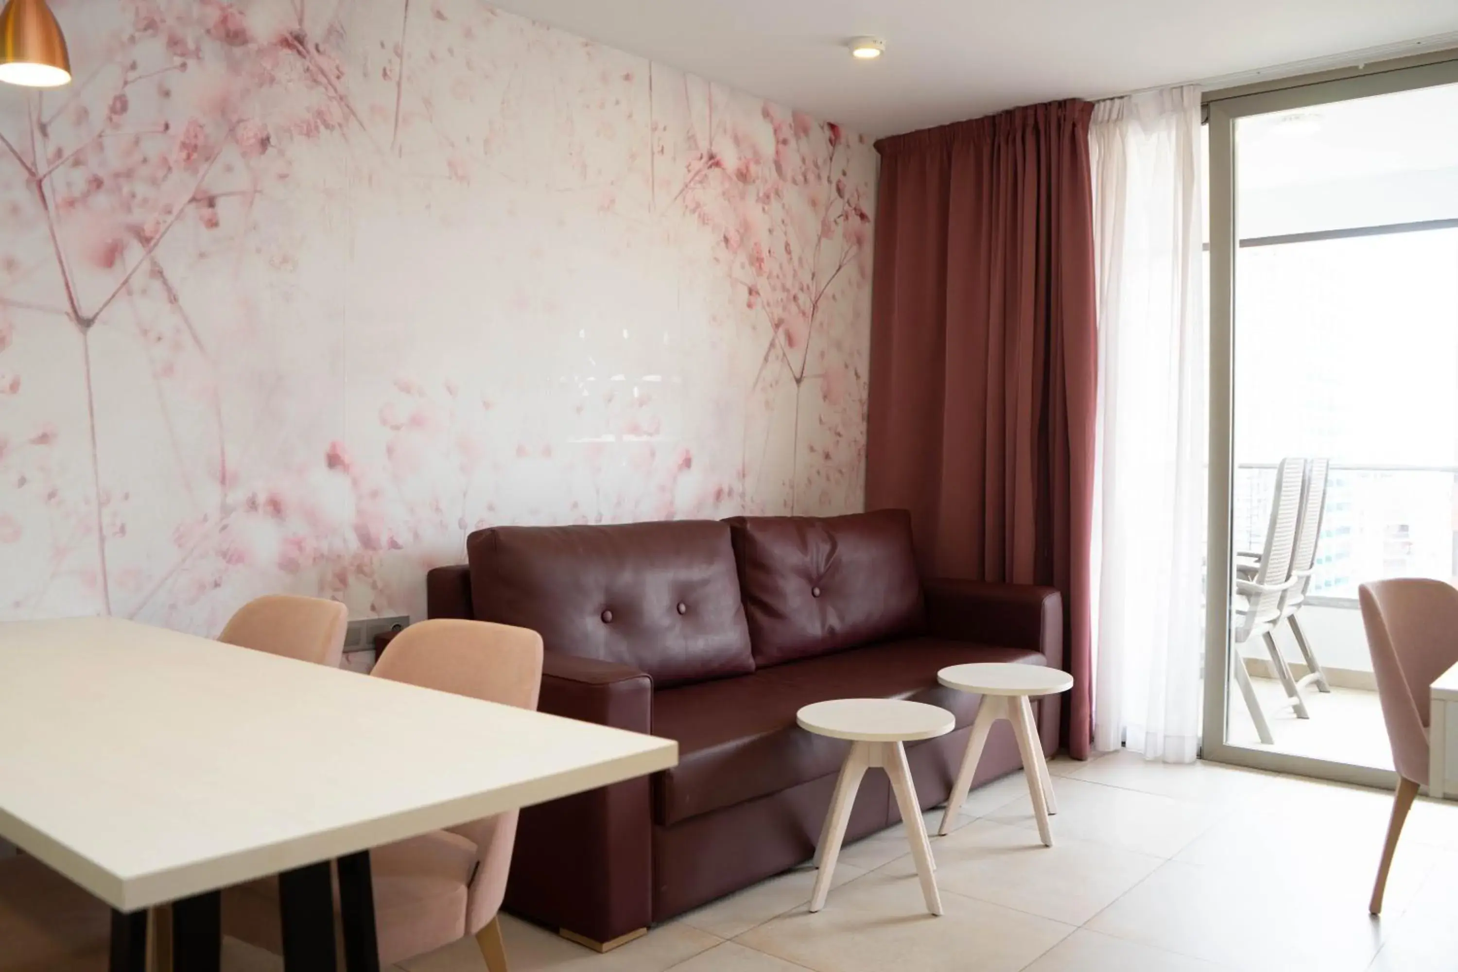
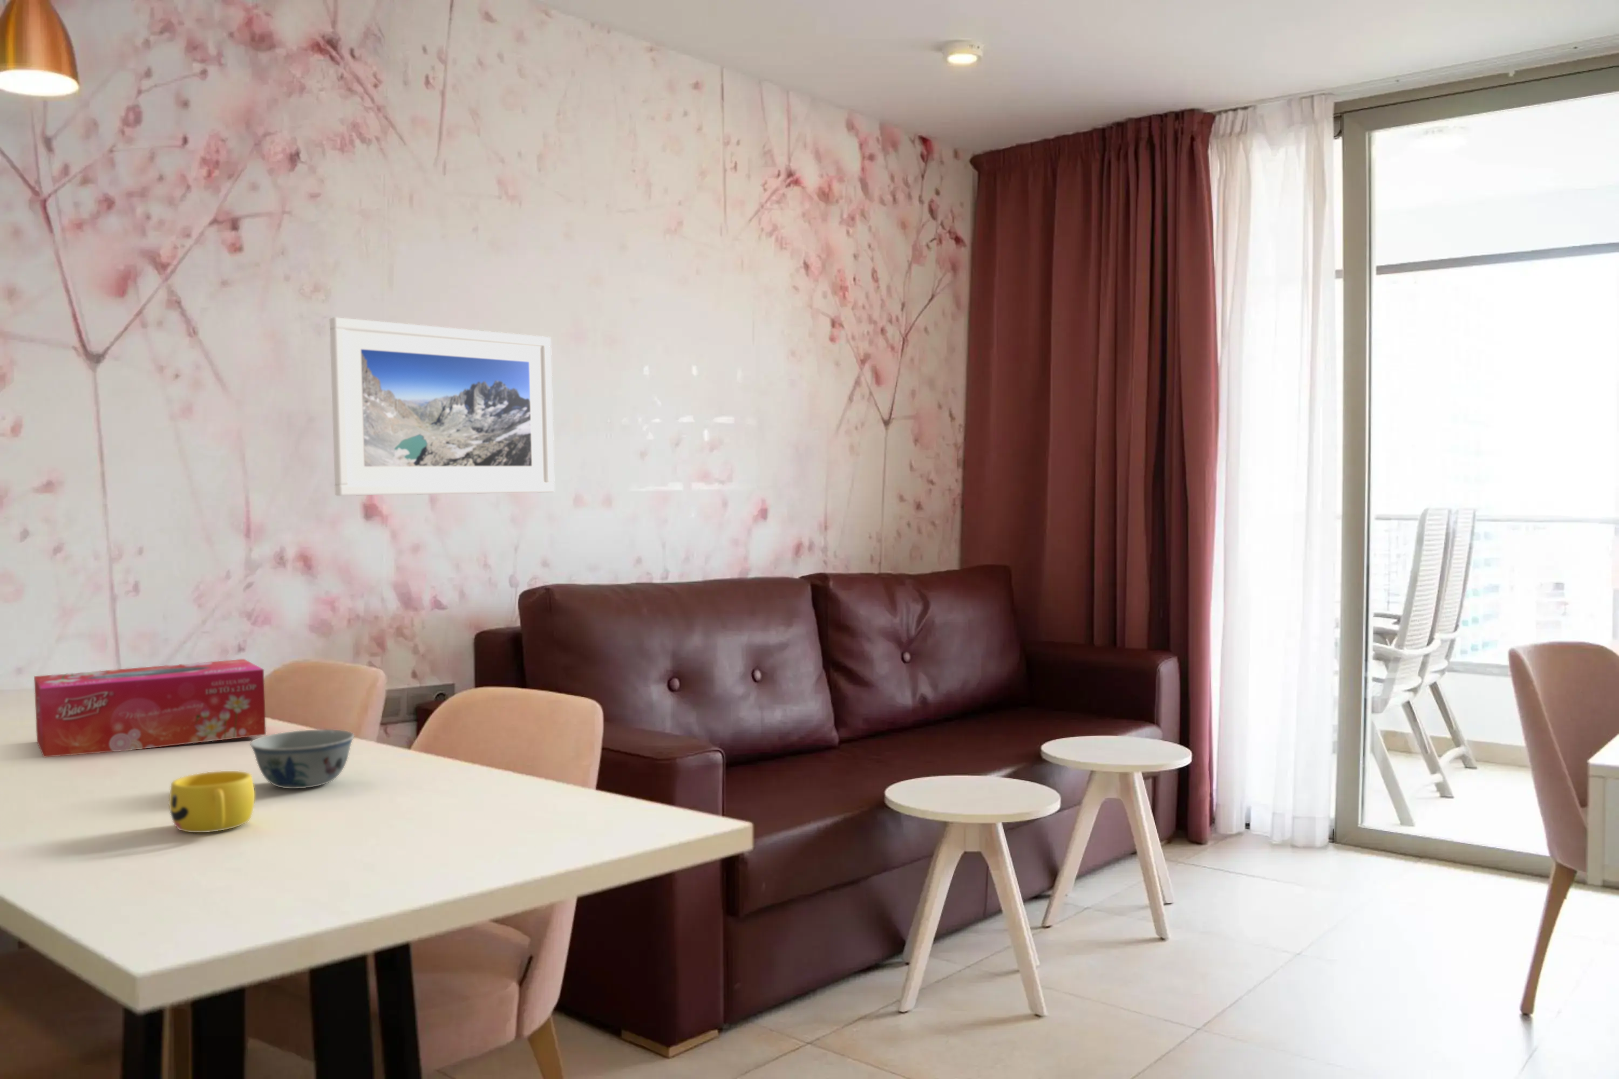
+ bowl [249,729,354,789]
+ tissue box [34,659,266,757]
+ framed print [329,317,555,496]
+ cup [169,771,255,833]
